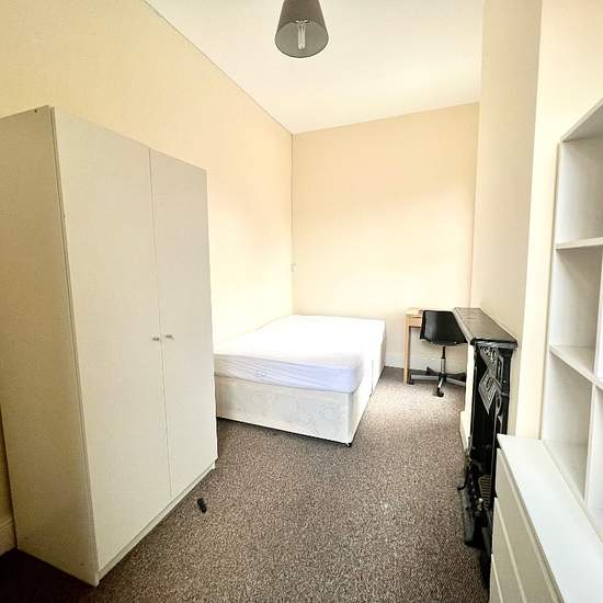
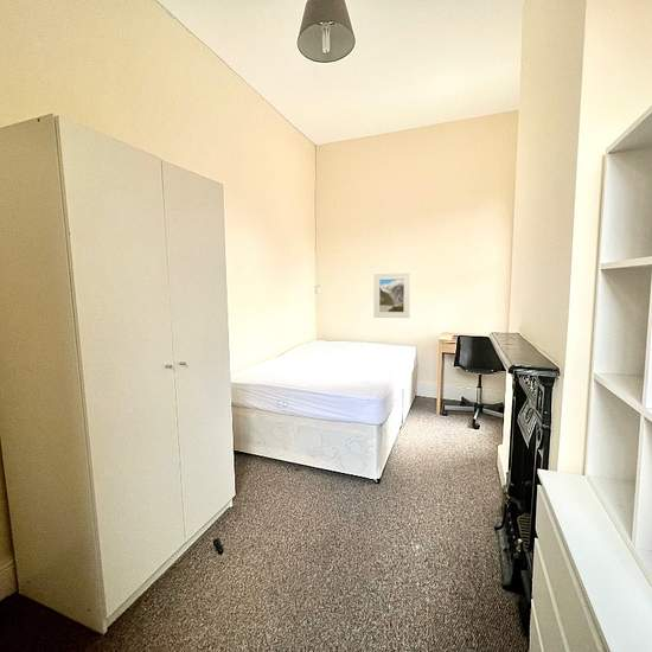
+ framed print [372,271,411,319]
